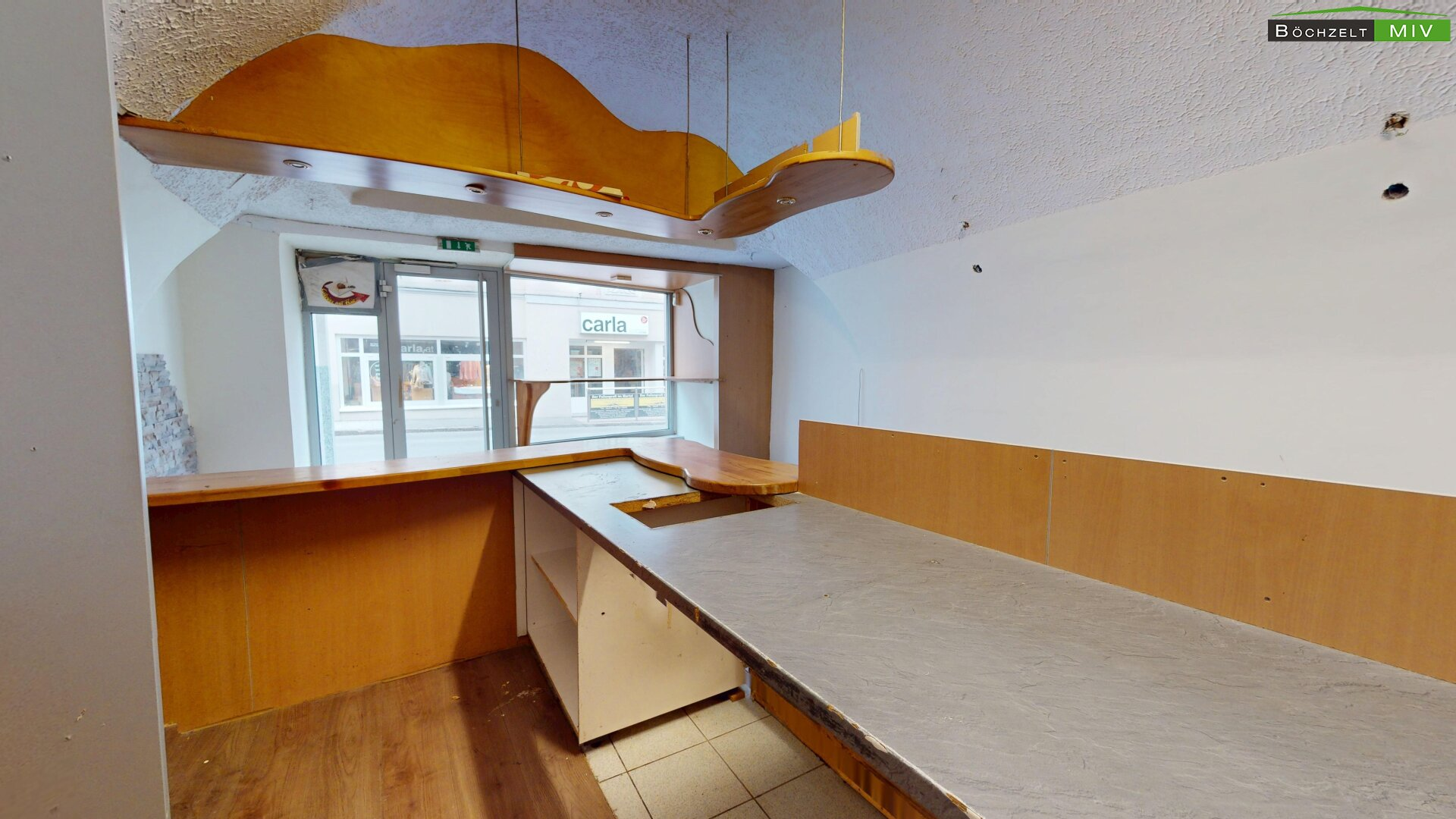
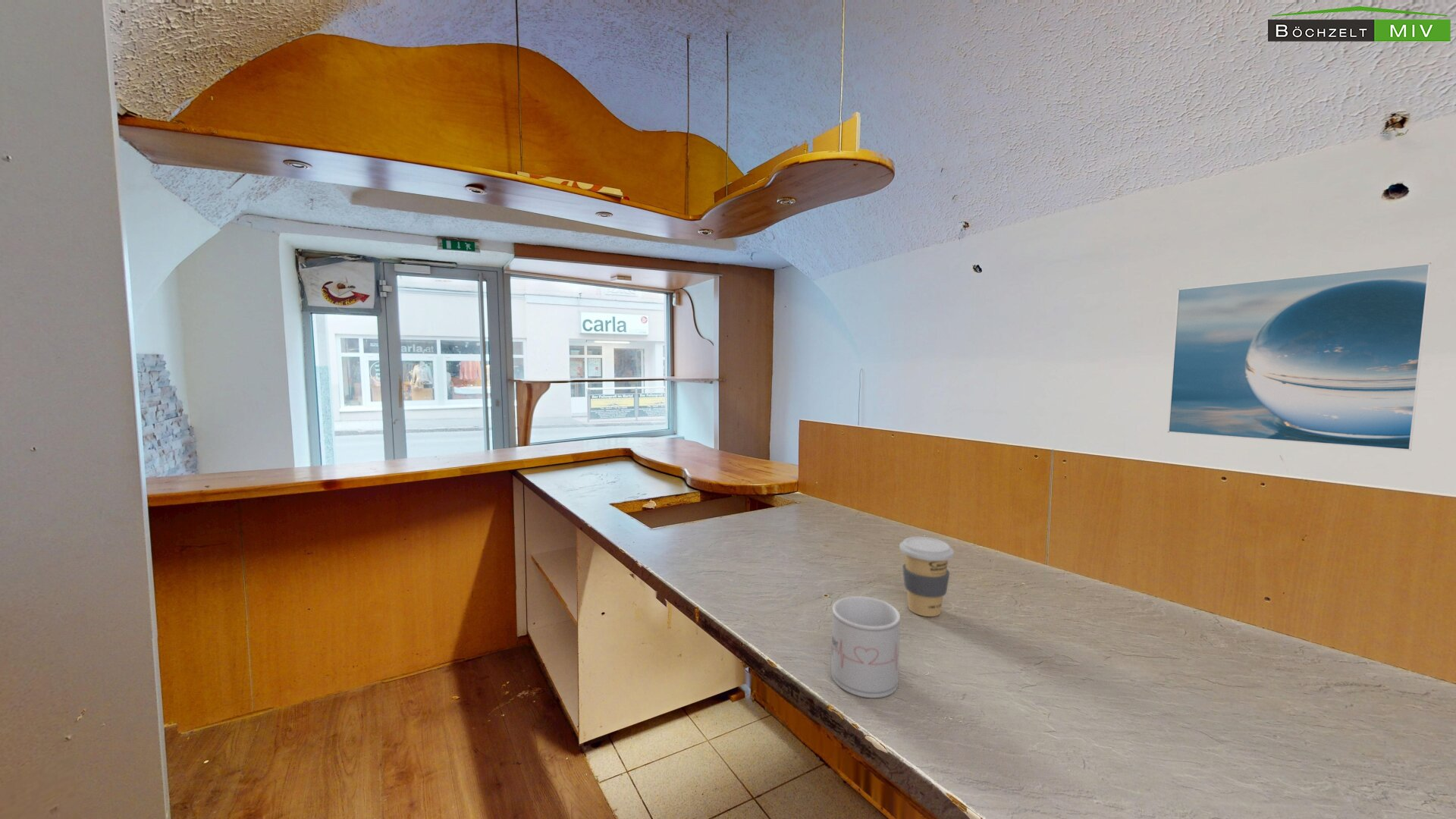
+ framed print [1167,262,1432,451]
+ mug [830,595,901,698]
+ coffee cup [899,536,955,617]
